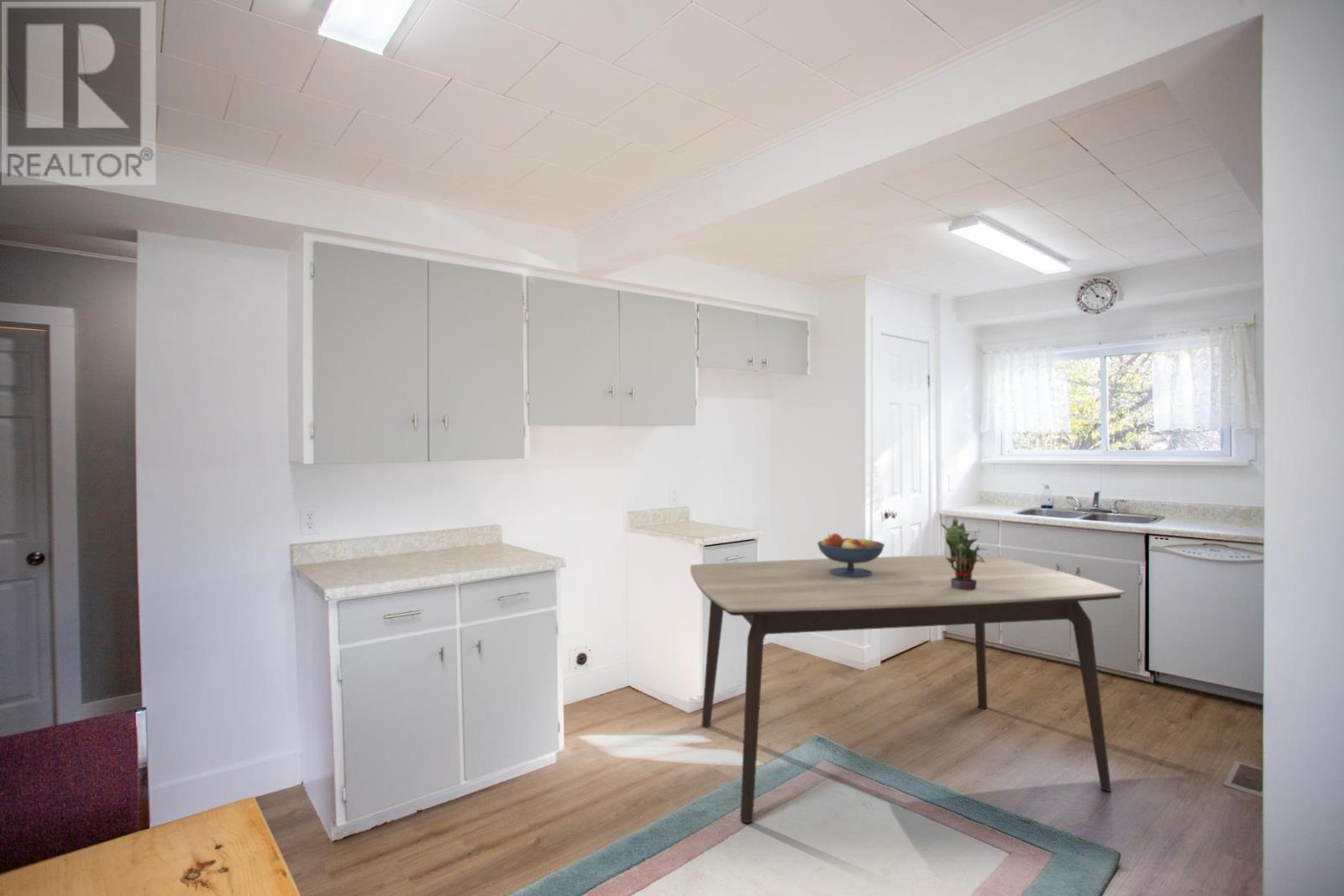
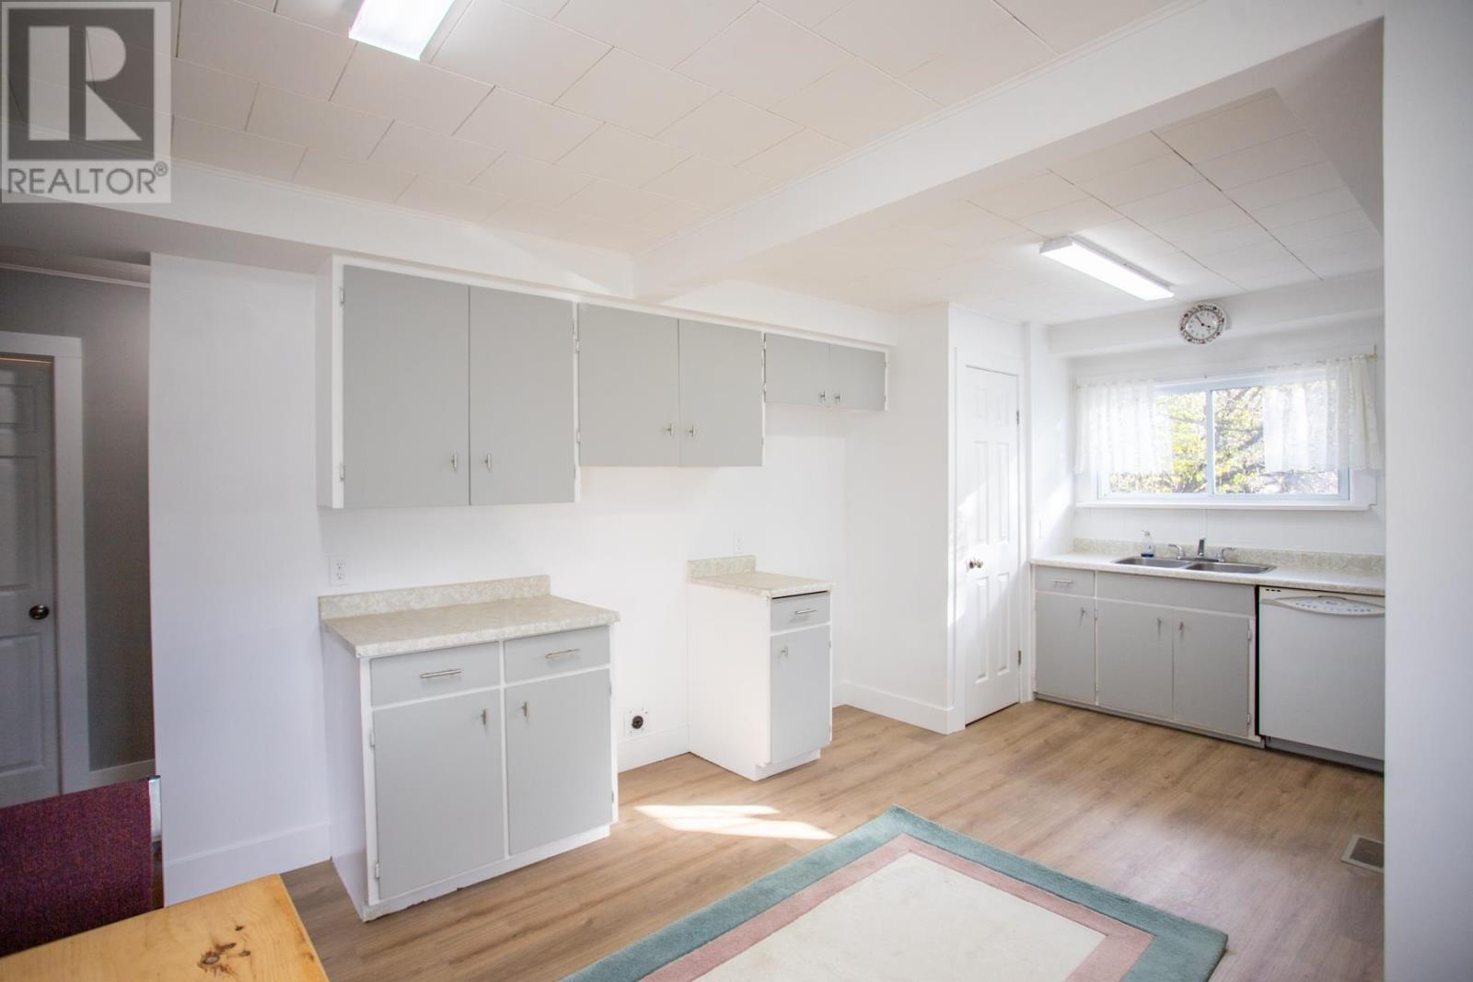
- fruit bowl [816,532,885,577]
- dining table [690,554,1126,824]
- potted plant [940,516,988,590]
